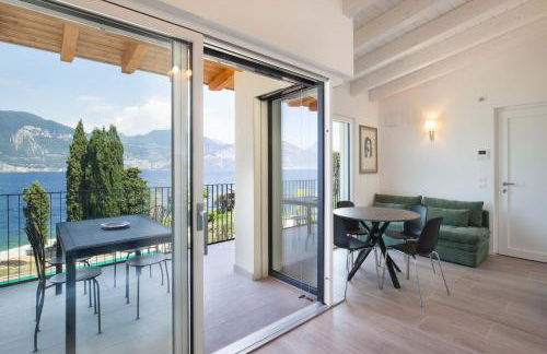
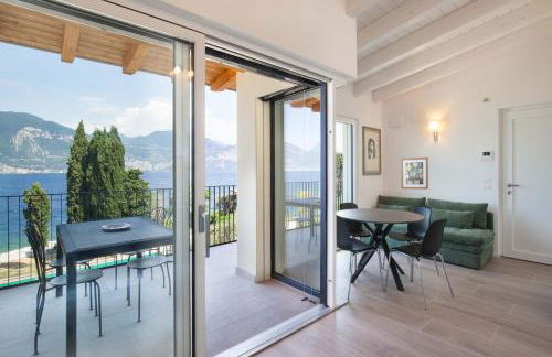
+ wall art [400,156,429,191]
